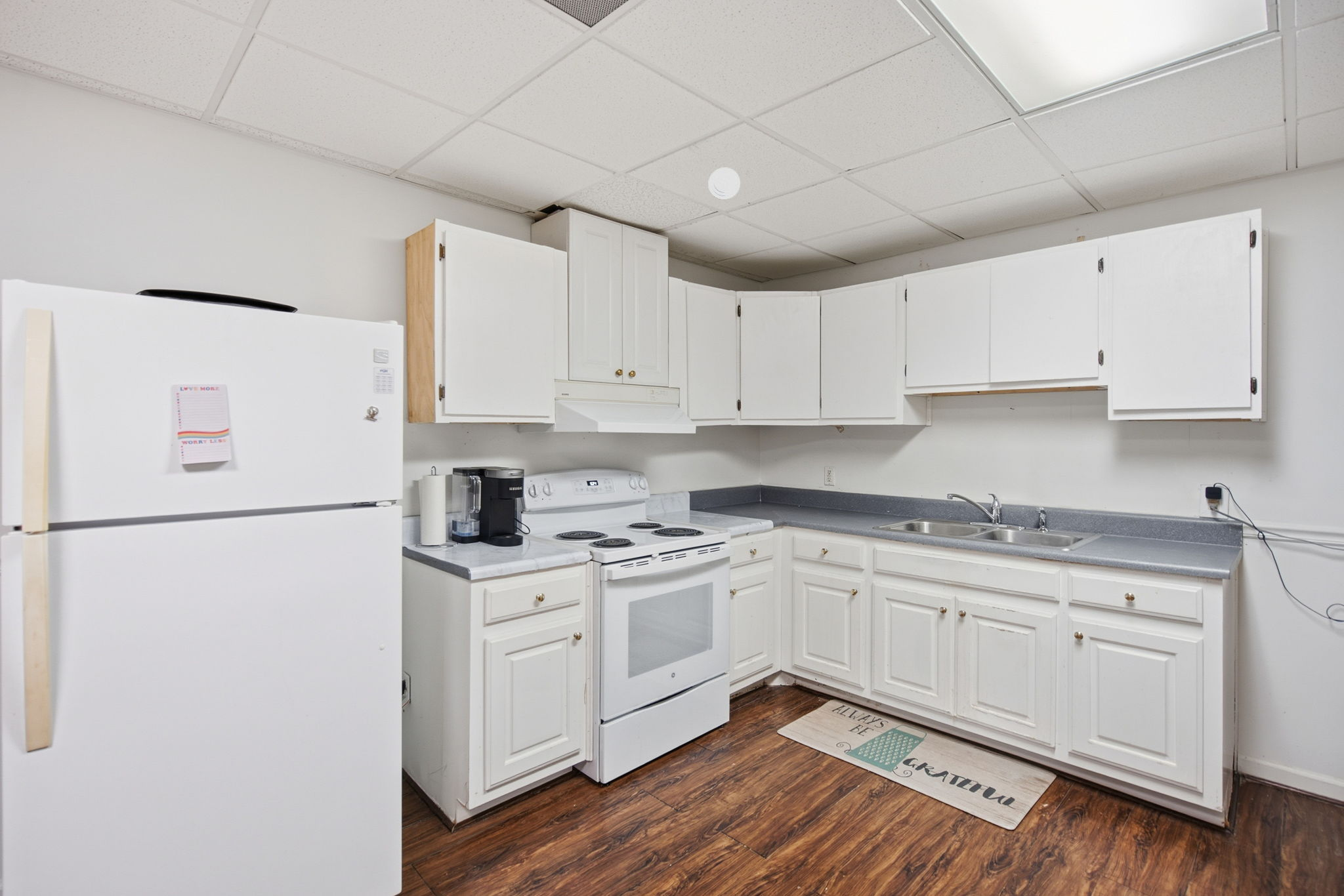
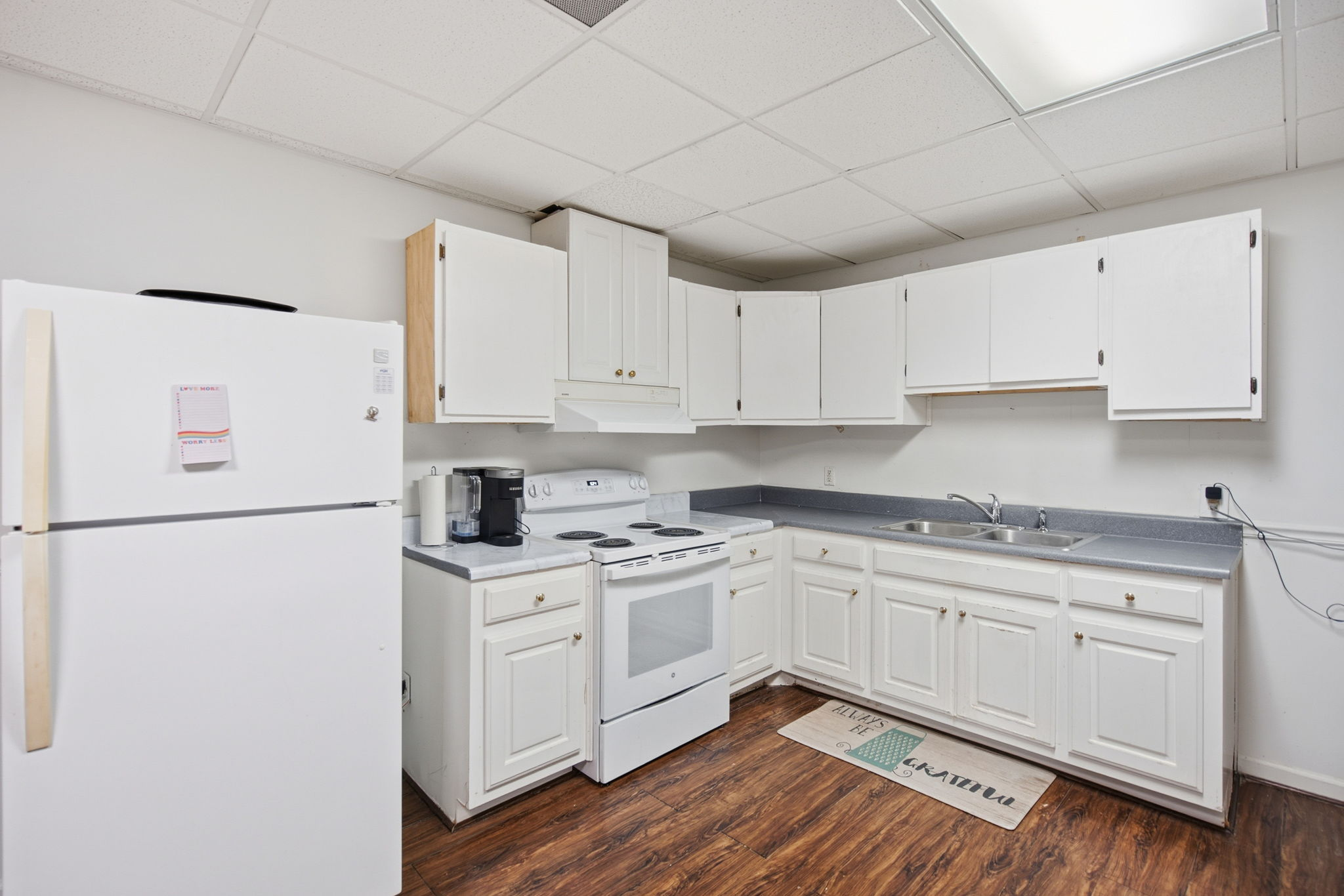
- smoke detector [707,167,741,200]
